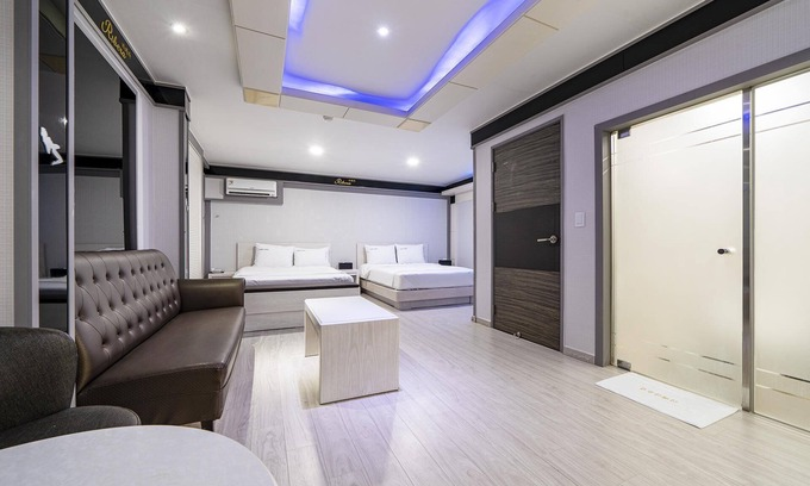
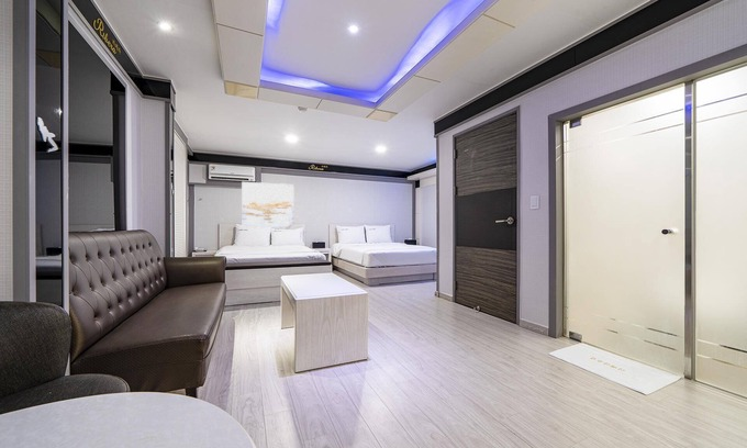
+ wall art [241,181,296,231]
